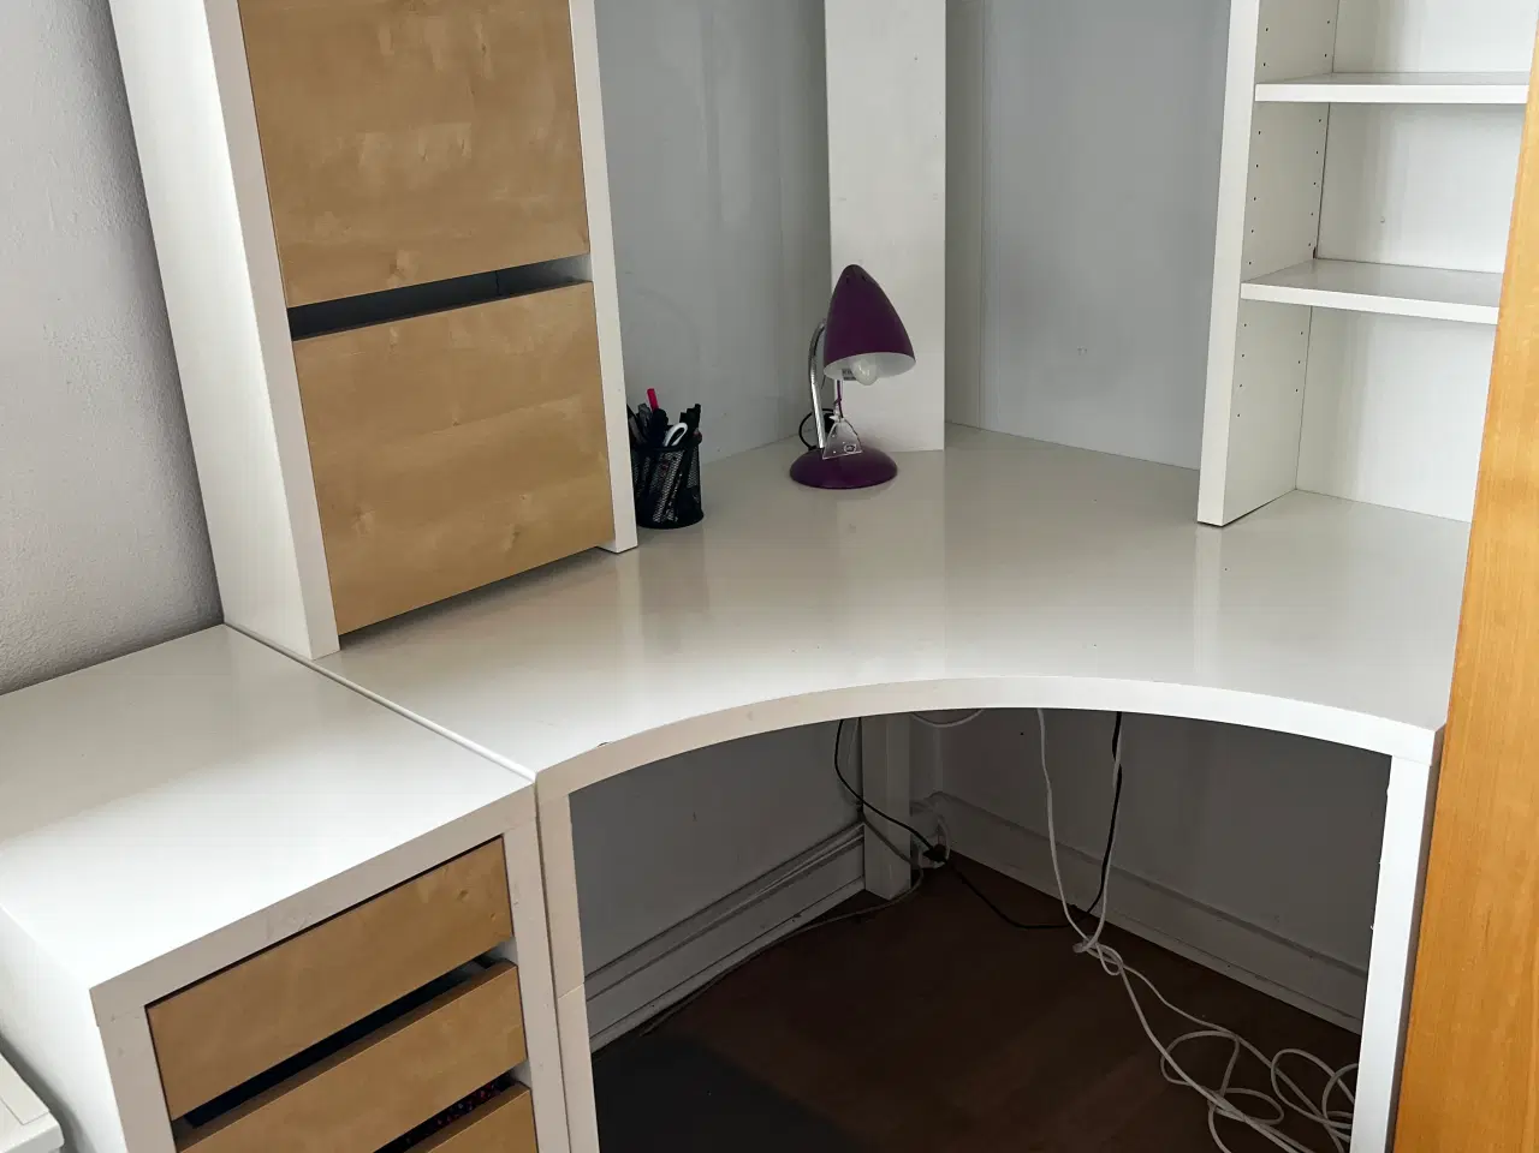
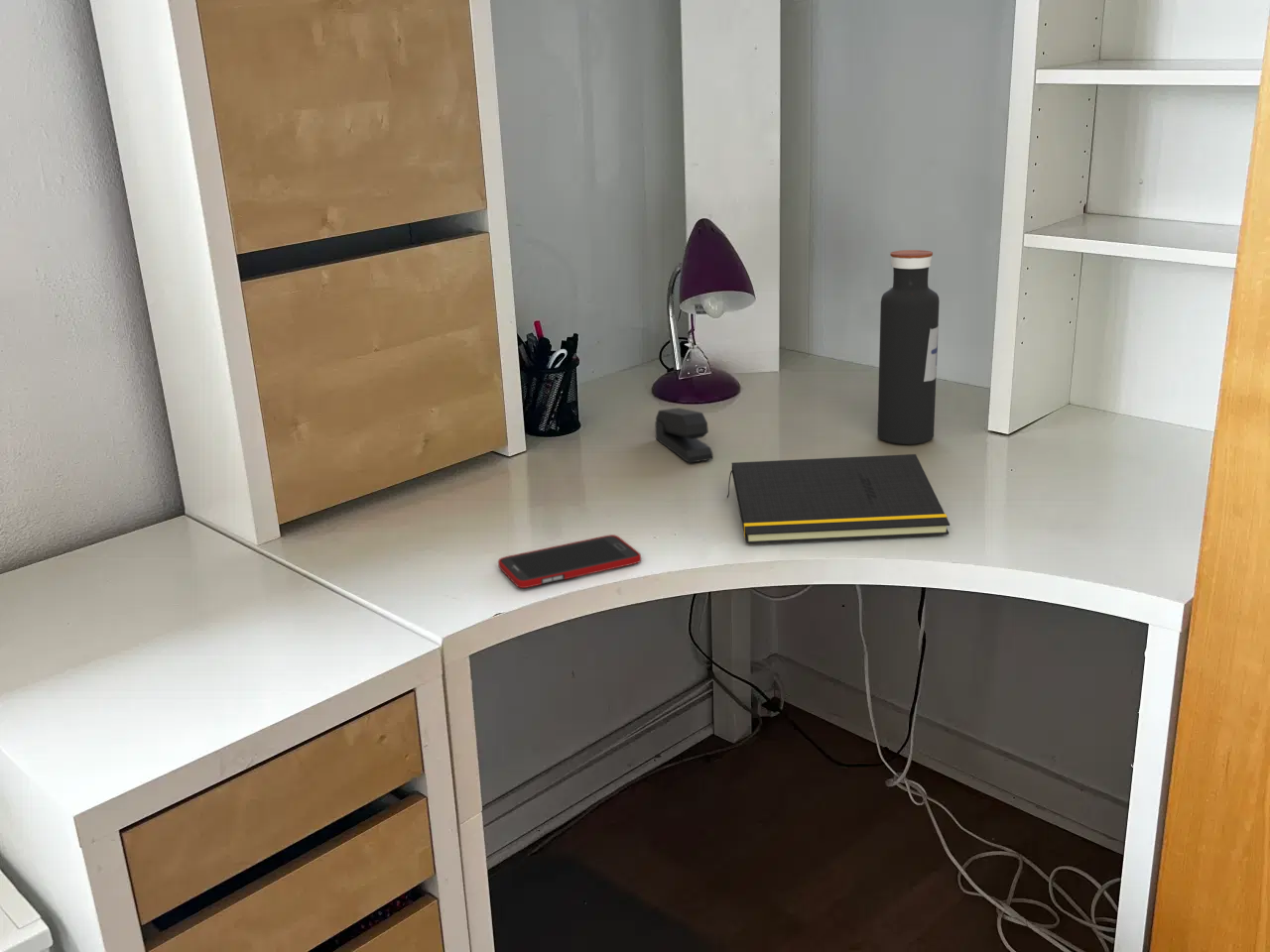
+ water bottle [876,249,941,445]
+ stapler [654,407,713,464]
+ notepad [726,453,951,544]
+ cell phone [497,534,642,589]
